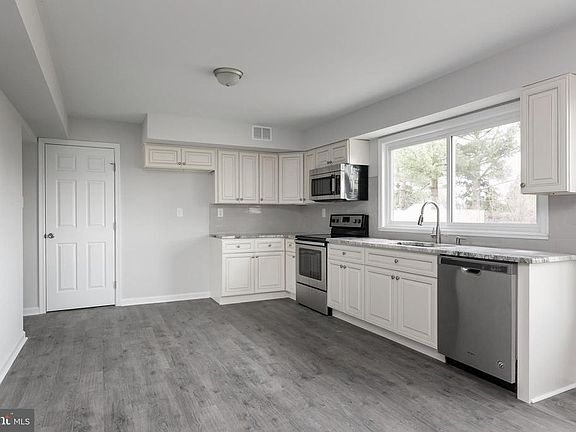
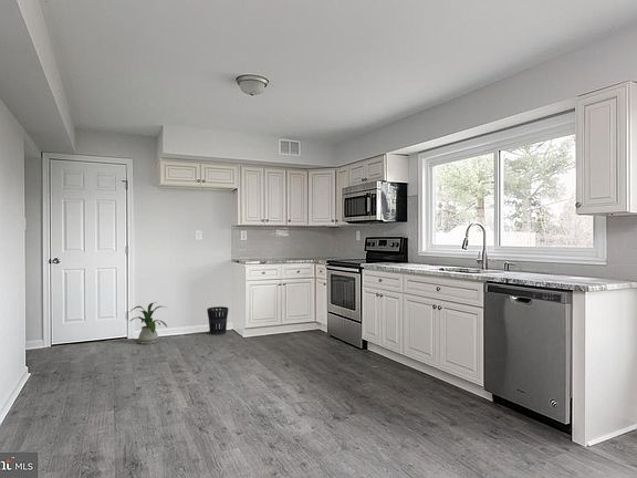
+ wastebasket [206,305,229,336]
+ house plant [128,301,168,345]
